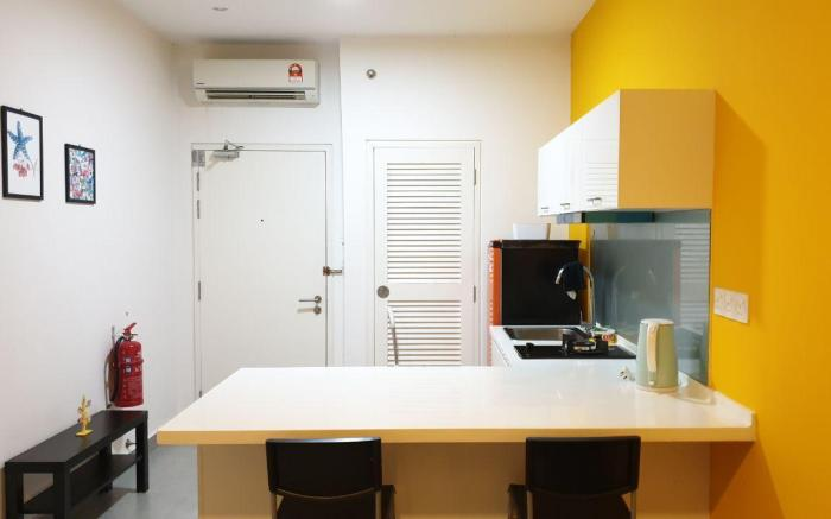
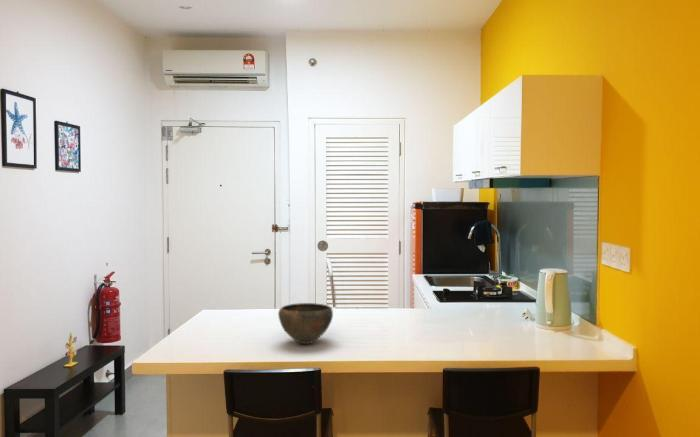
+ bowl [277,302,334,345]
